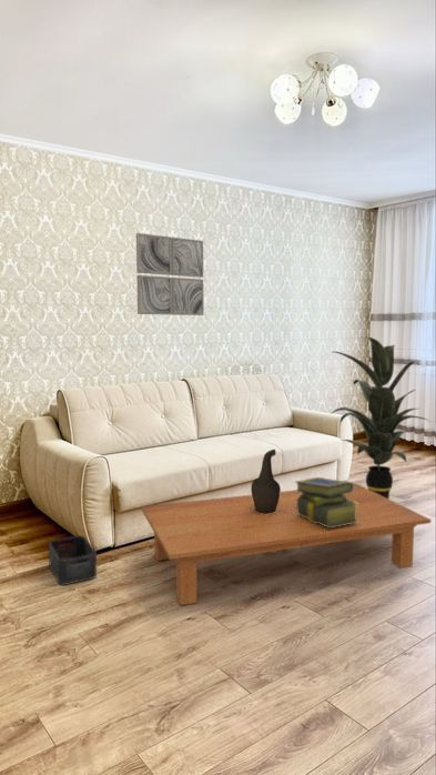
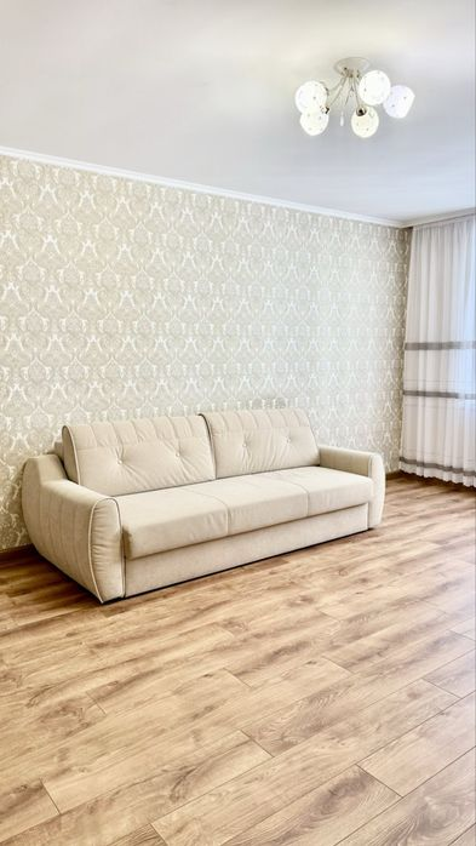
- indoor plant [331,336,430,500]
- wall art [135,232,205,316]
- storage bin [48,534,98,586]
- decorative vase [250,449,282,514]
- stack of books [294,476,358,527]
- coffee table [140,483,432,606]
